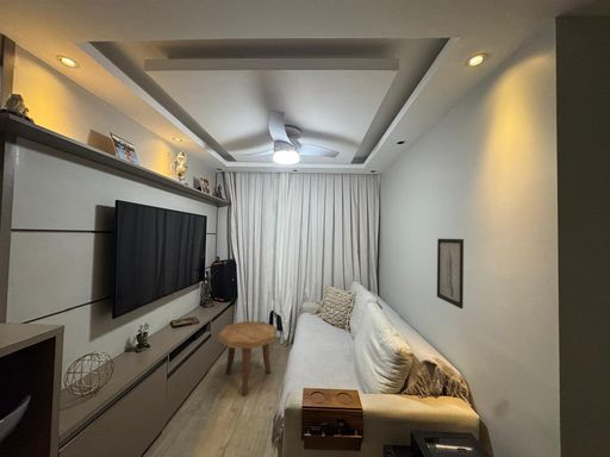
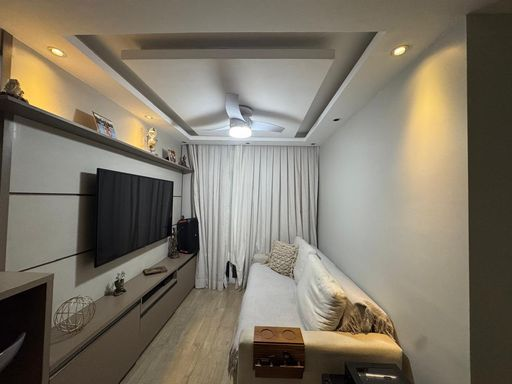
- side table [217,320,278,397]
- wall art [436,238,465,309]
